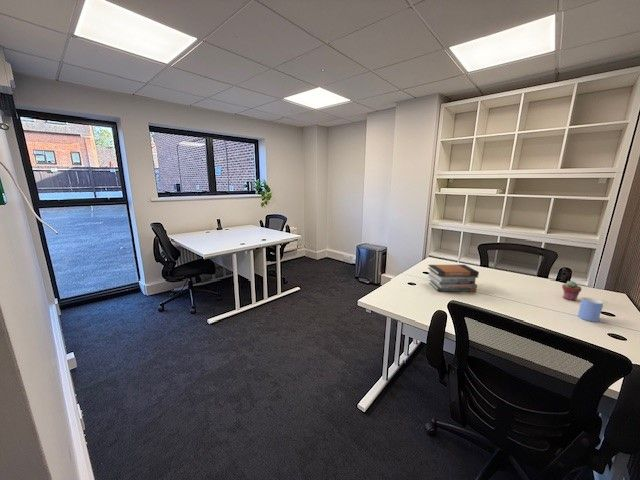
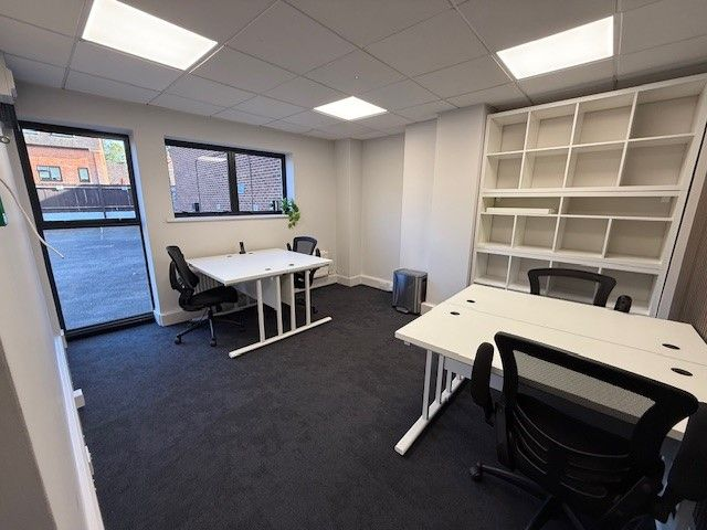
- book stack [427,264,480,293]
- mug [577,296,604,323]
- potted succulent [561,280,583,302]
